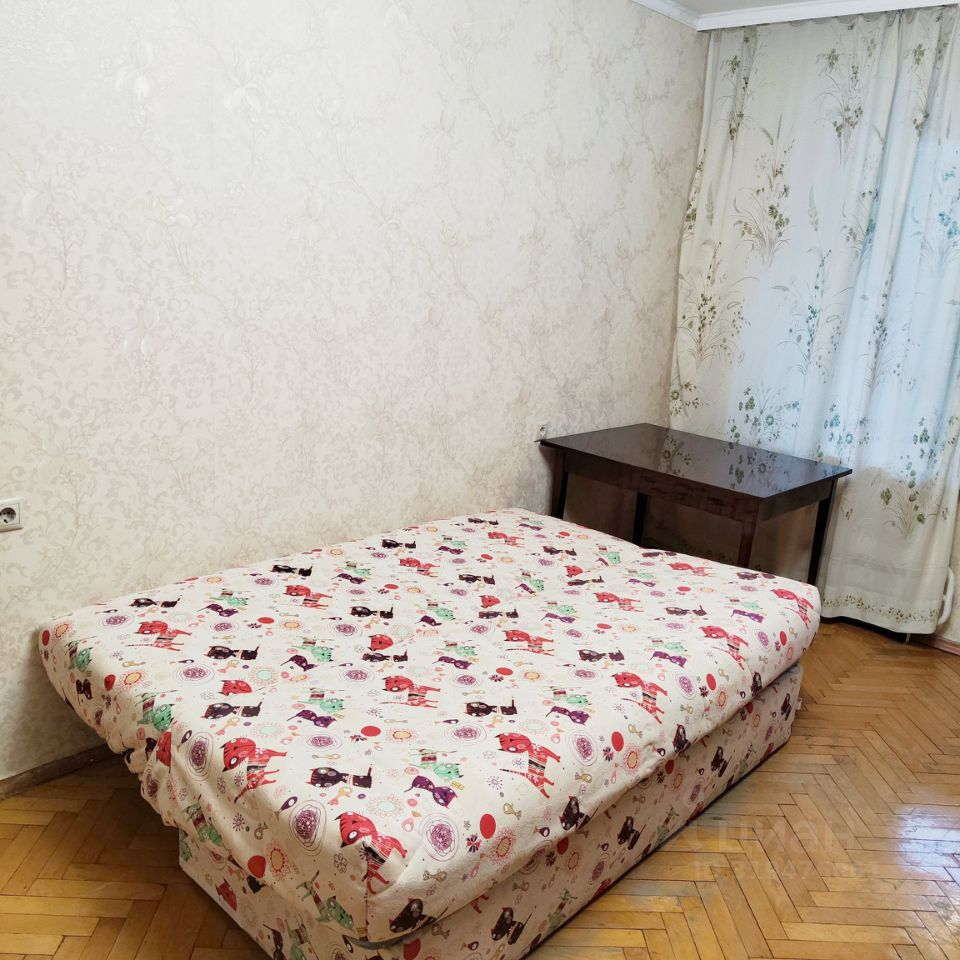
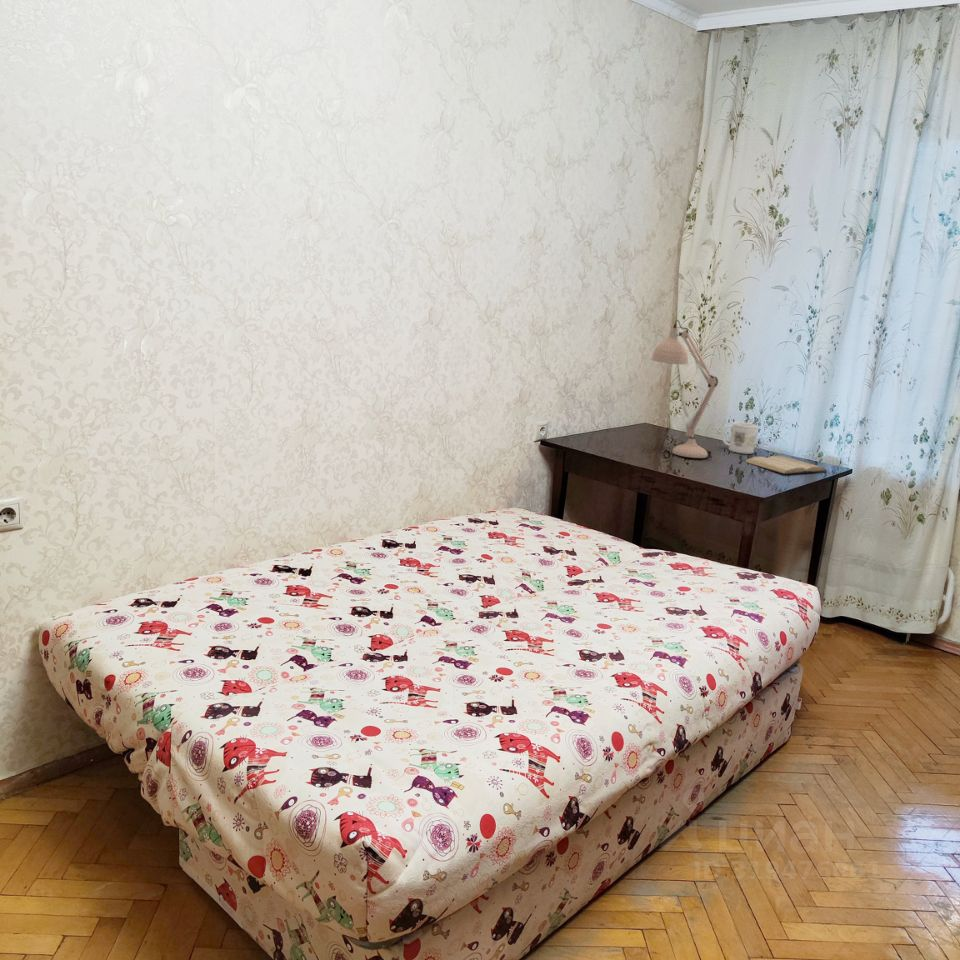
+ book [744,455,829,475]
+ desk lamp [651,319,719,459]
+ mug [721,421,759,455]
